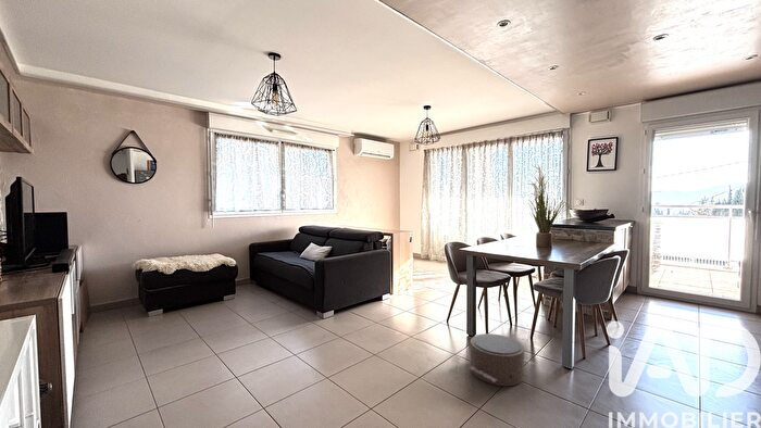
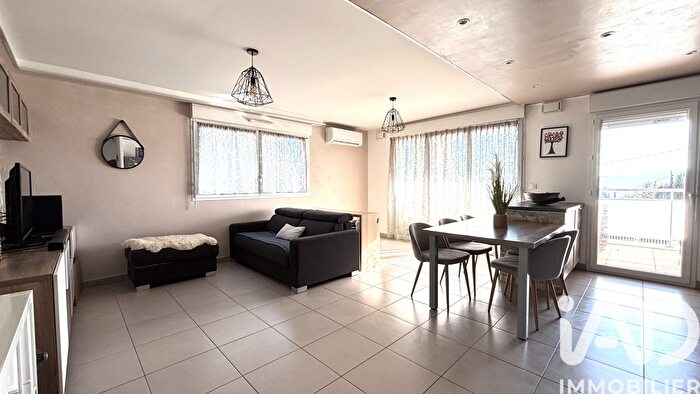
- pouf [467,332,535,387]
